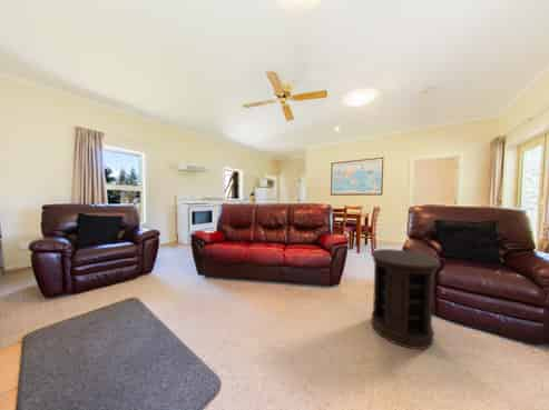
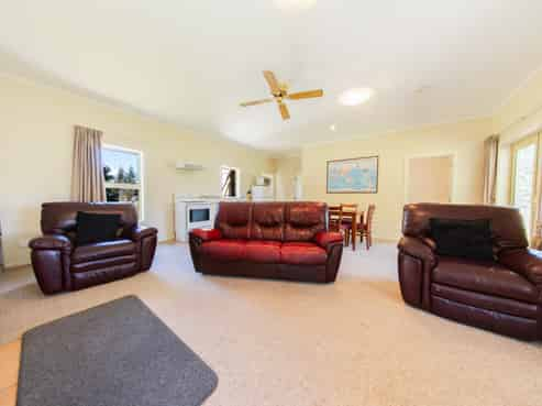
- side table [370,248,441,350]
